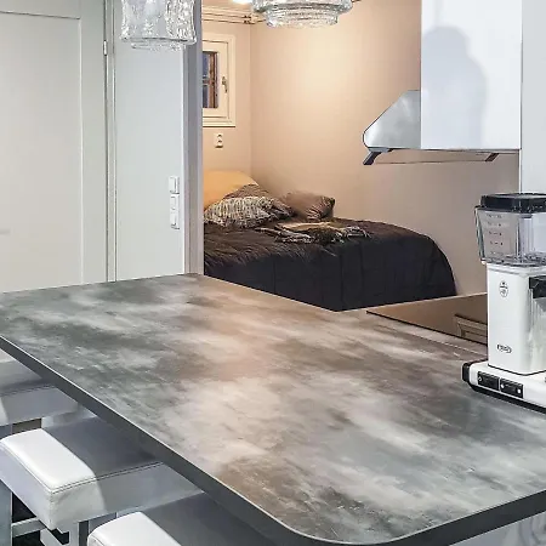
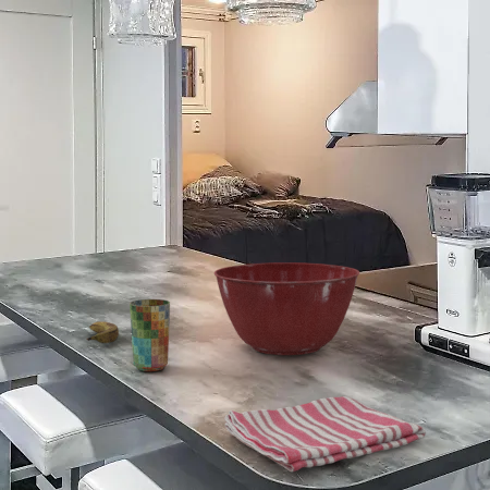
+ cup [128,298,171,372]
+ dish towel [223,395,427,473]
+ mixing bowl [213,261,360,356]
+ banana [85,320,120,344]
